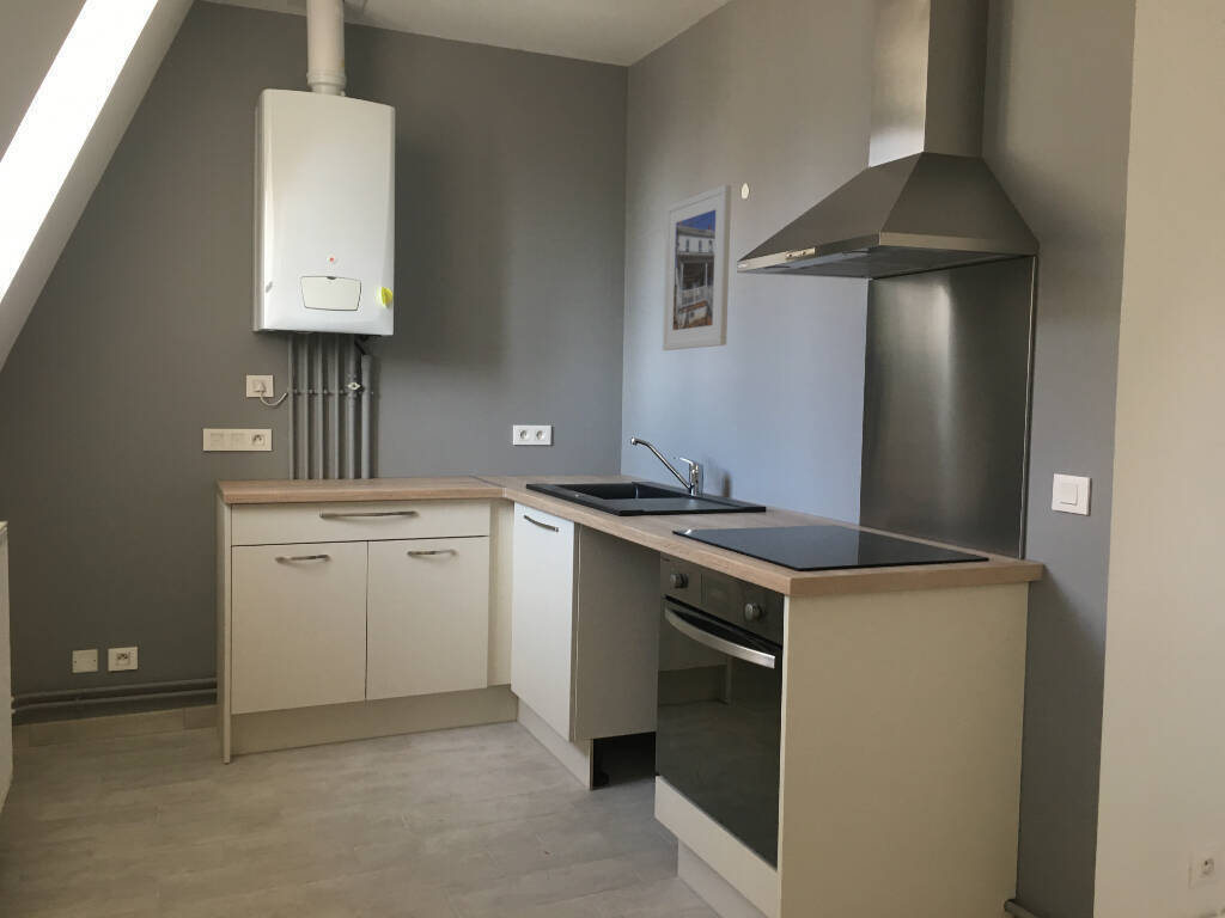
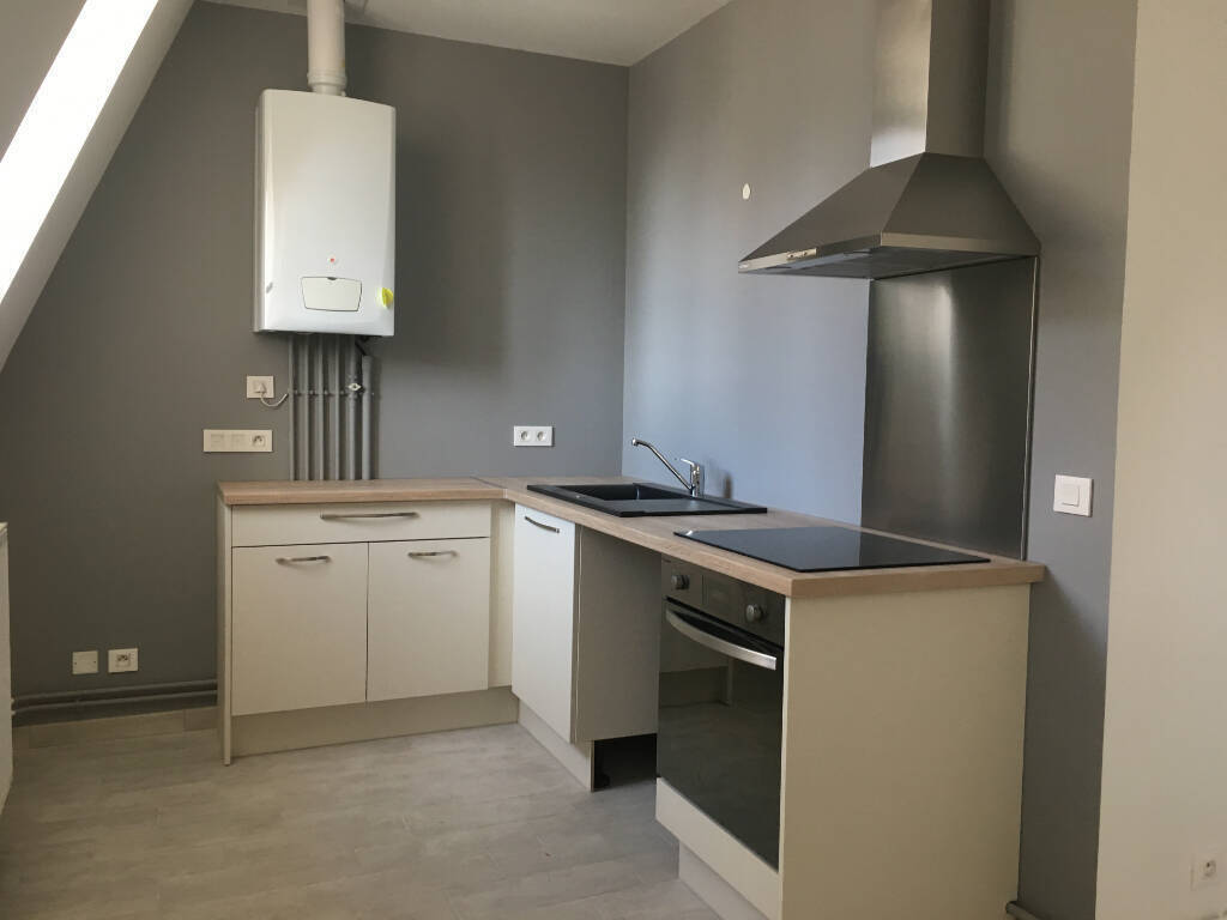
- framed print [662,184,732,351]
